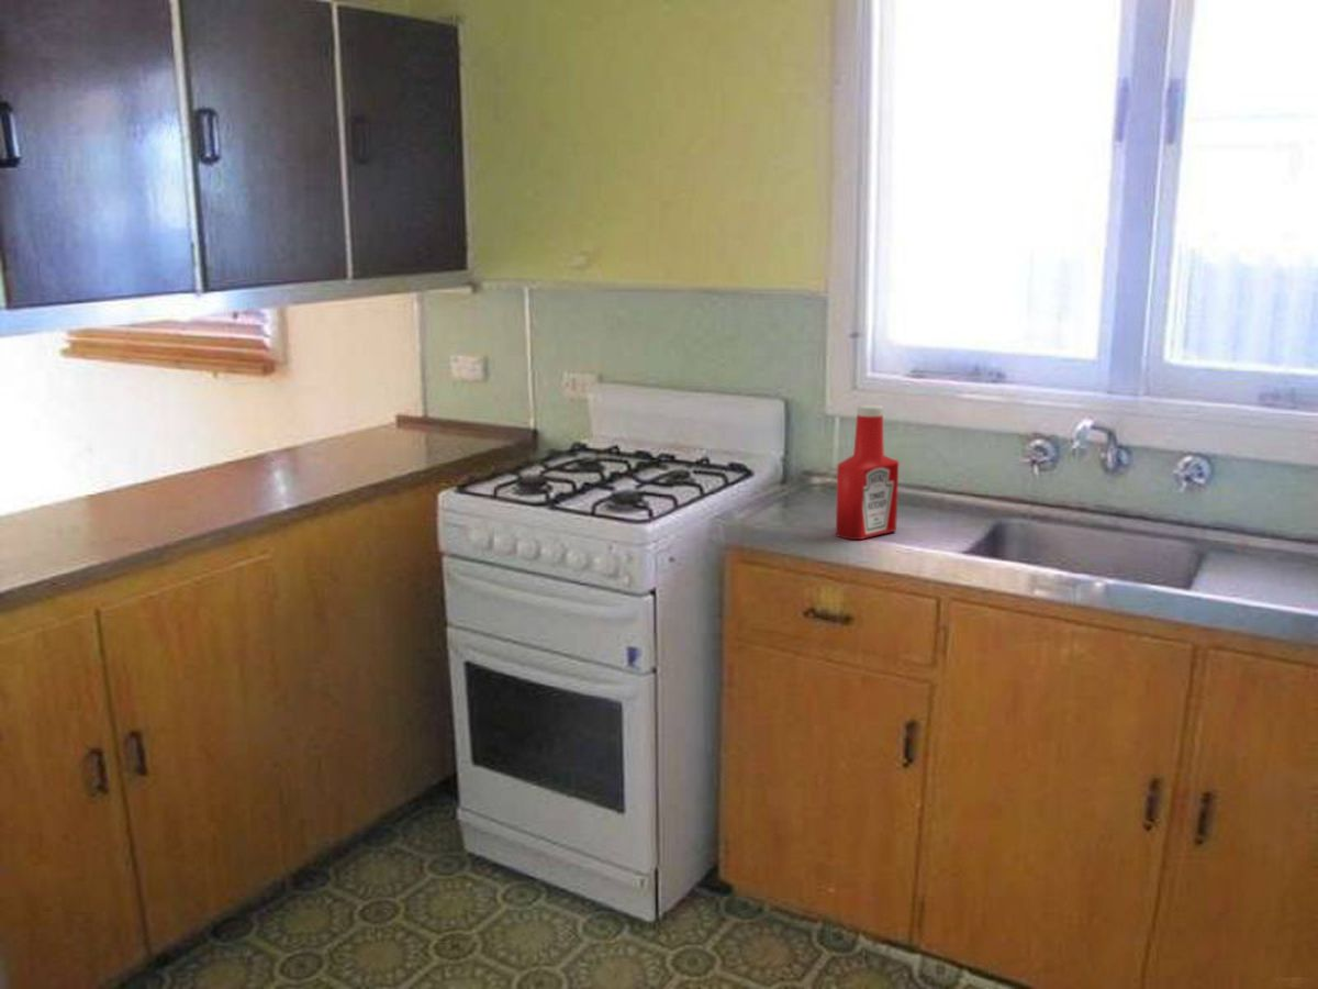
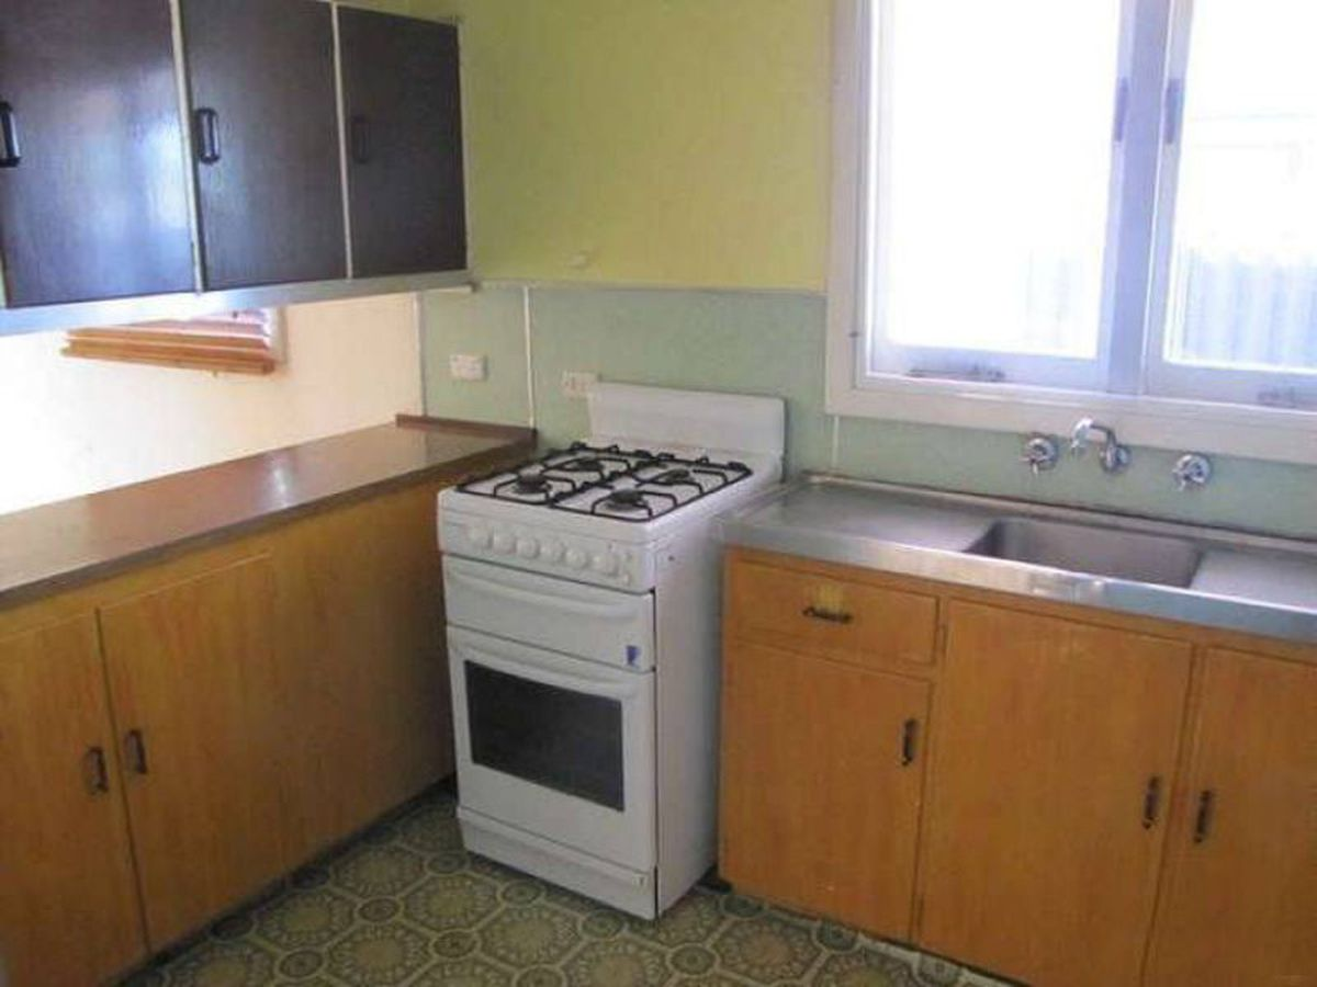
- soap bottle [835,403,900,541]
